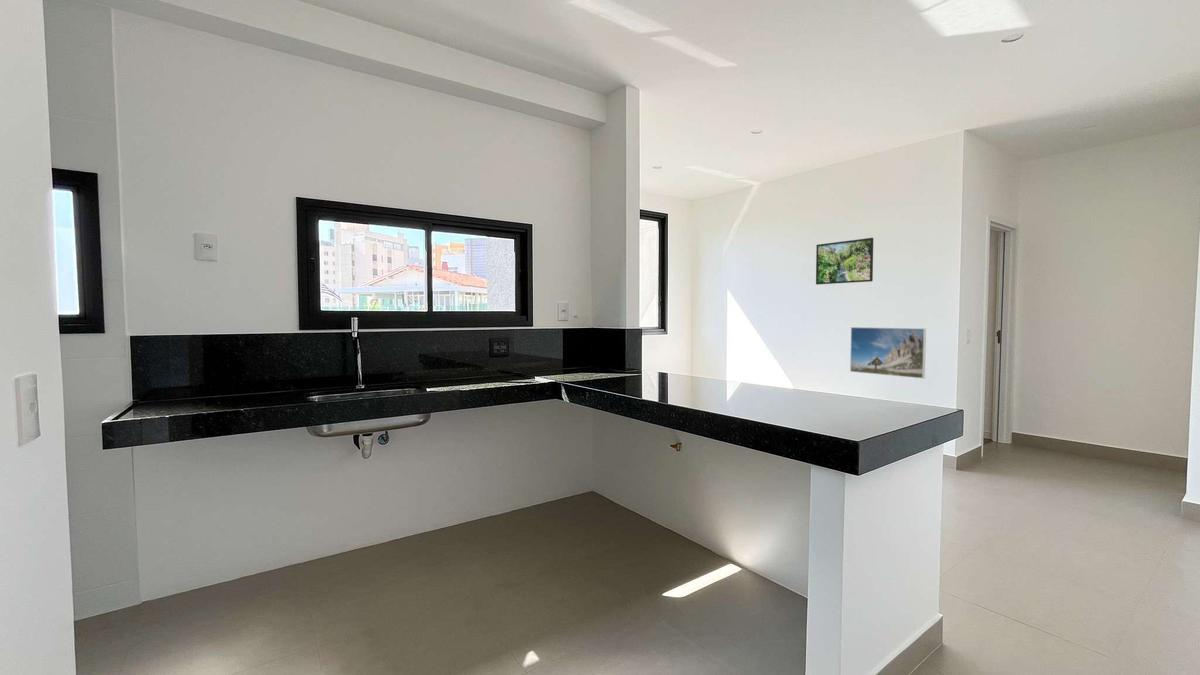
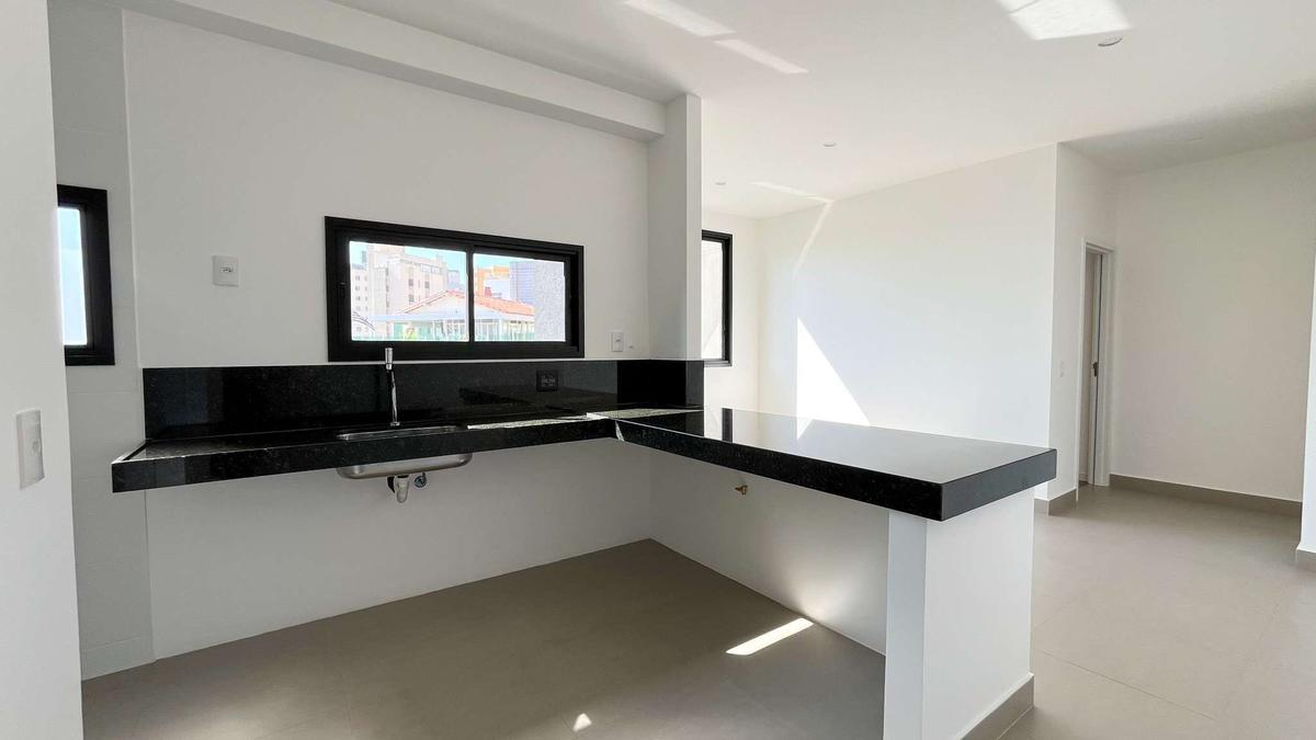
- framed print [849,326,927,379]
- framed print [815,237,874,285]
